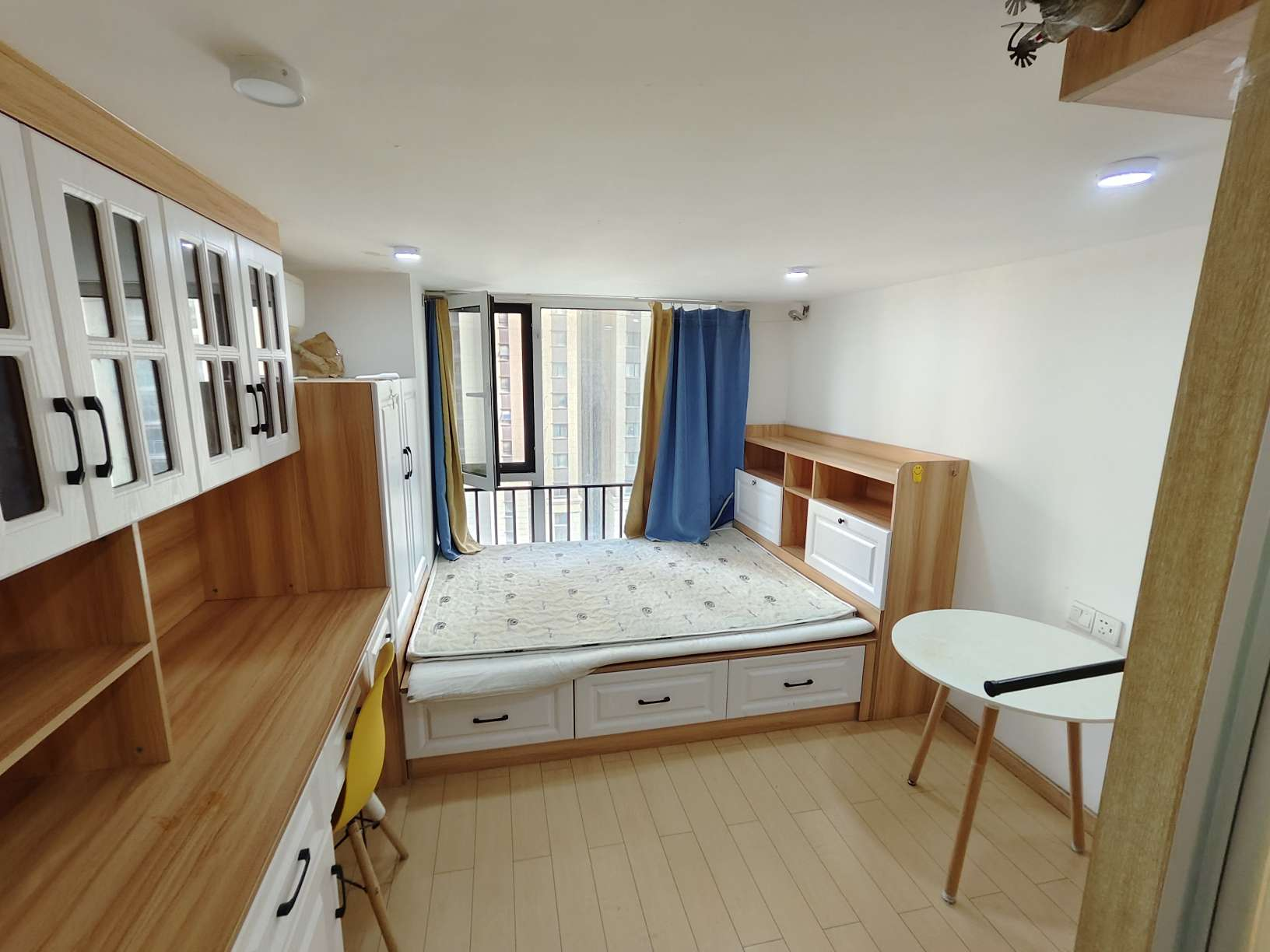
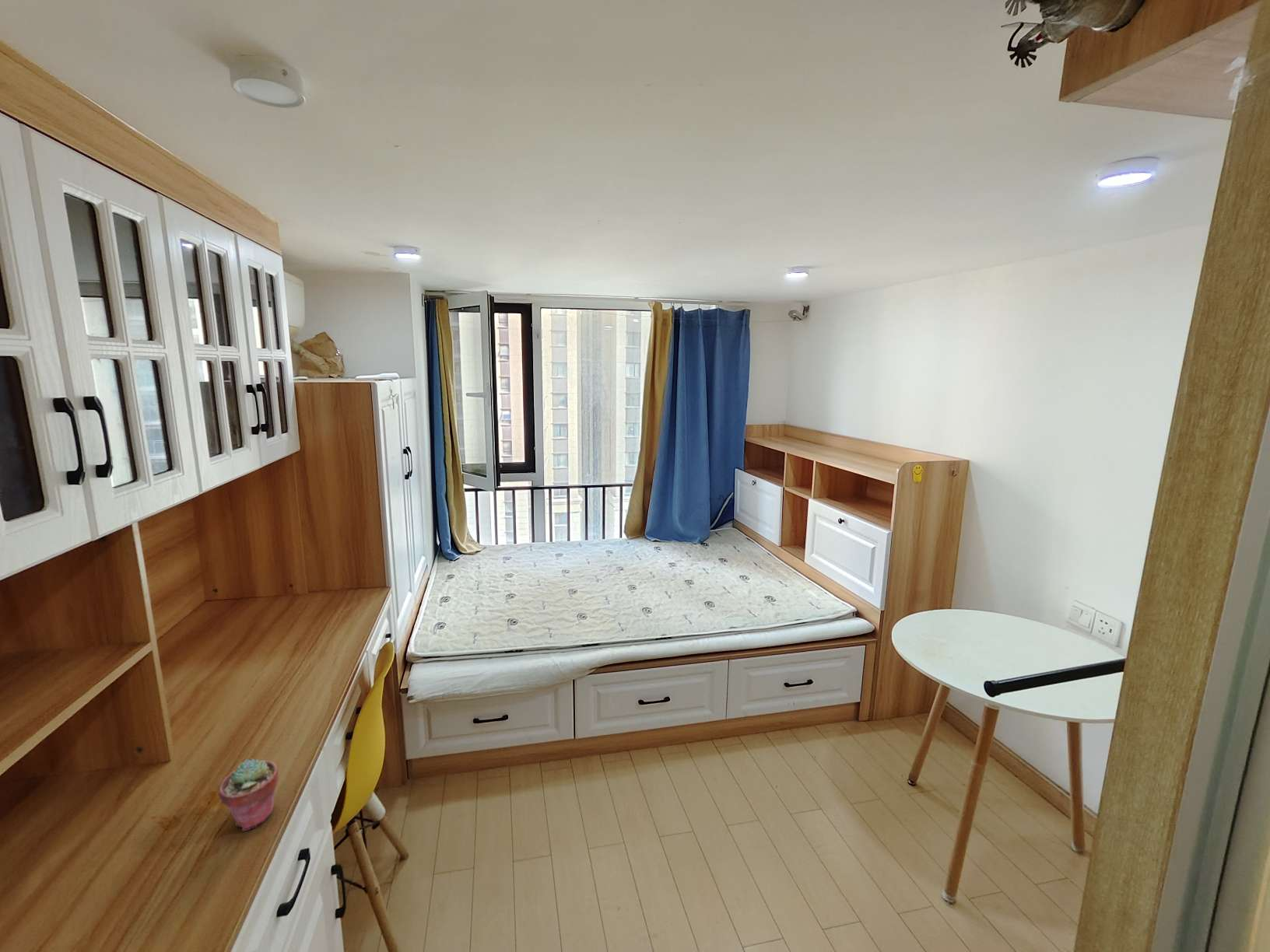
+ potted succulent [218,758,279,831]
